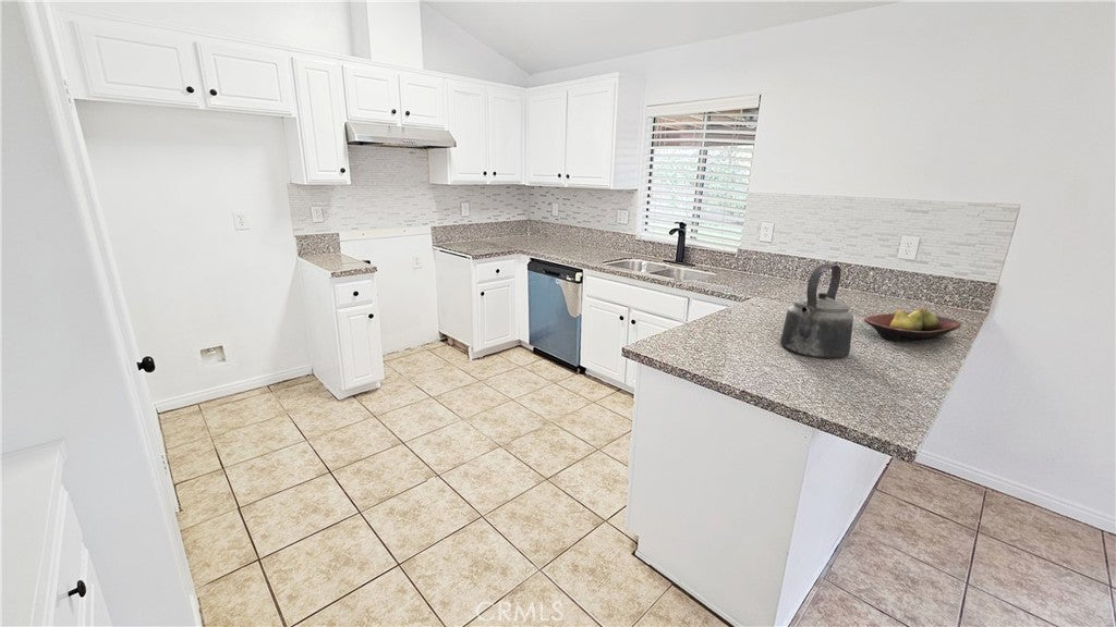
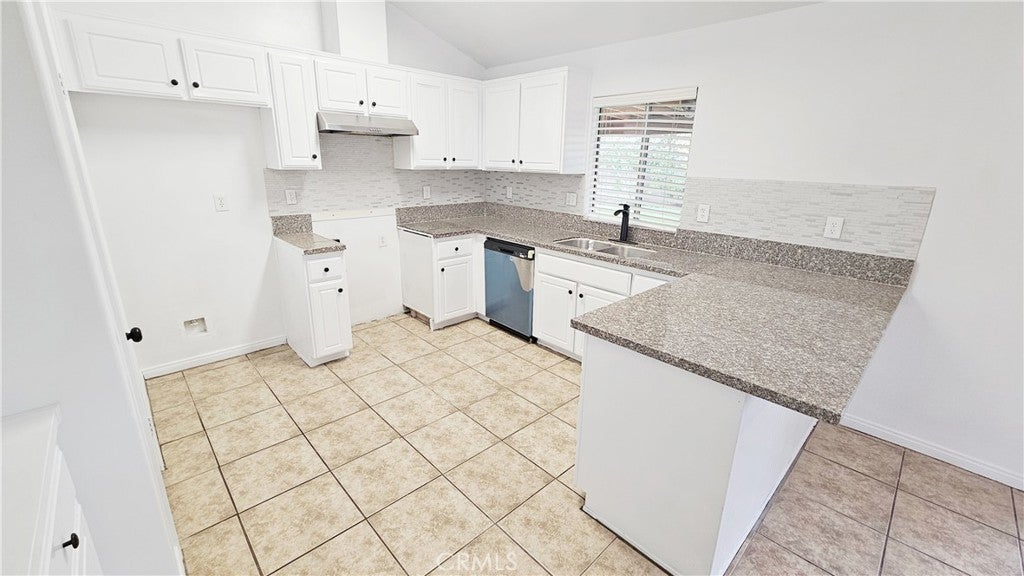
- fruit bowl [863,307,962,342]
- kettle [779,263,854,359]
